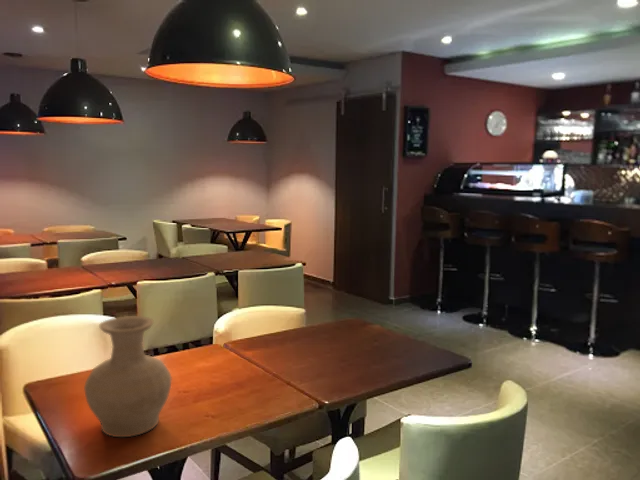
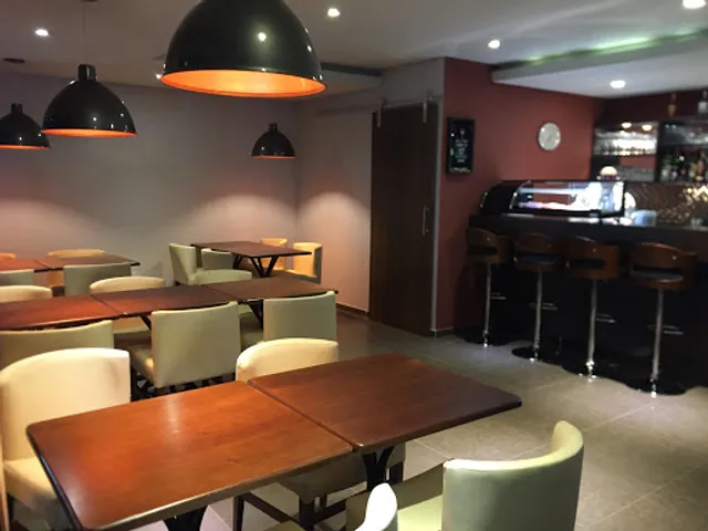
- vase [83,315,173,438]
